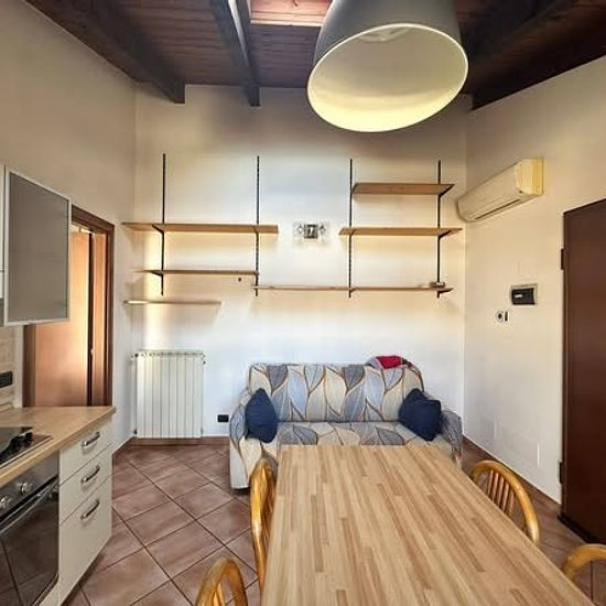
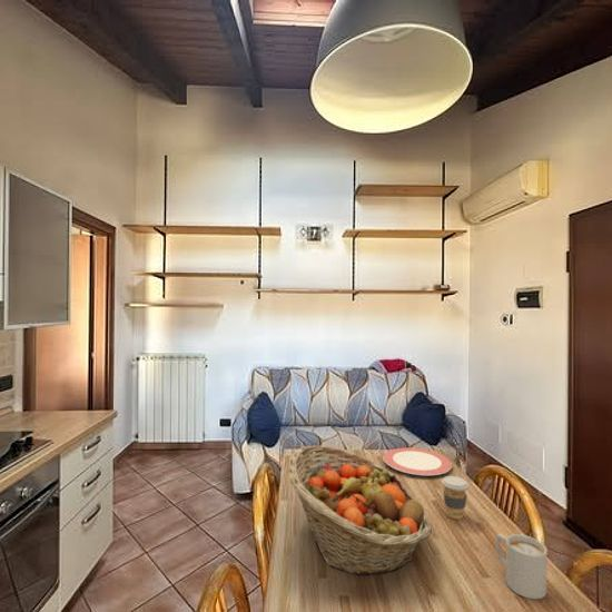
+ coffee cup [441,475,470,521]
+ mug [494,533,549,600]
+ plate [382,447,453,476]
+ fruit basket [287,445,433,576]
